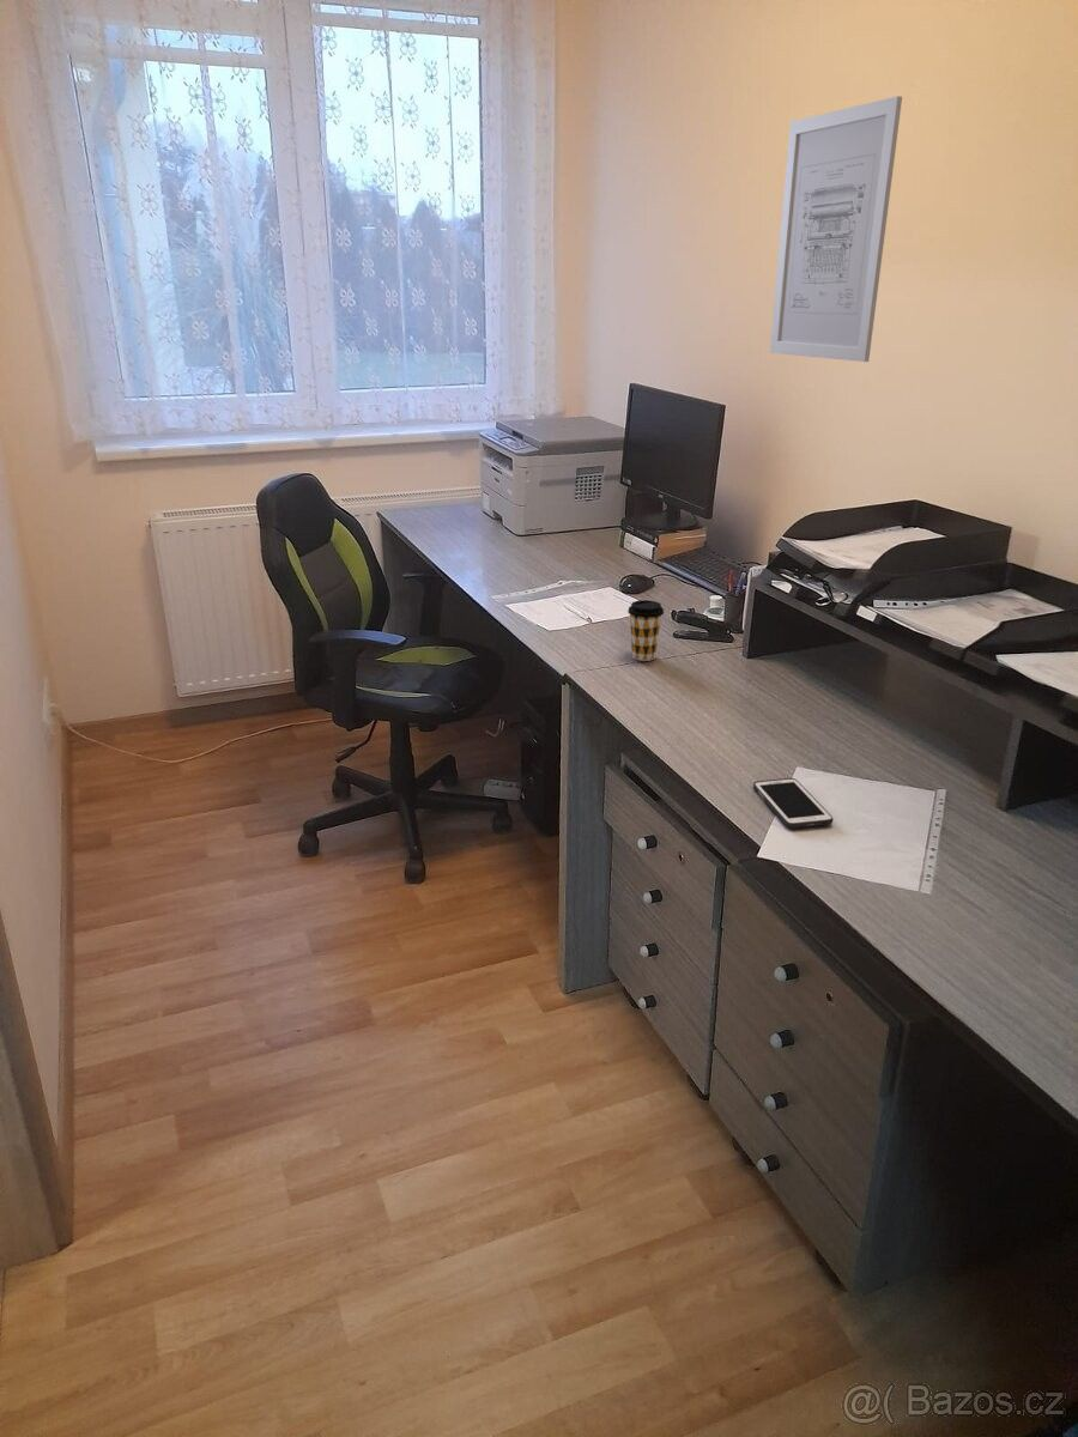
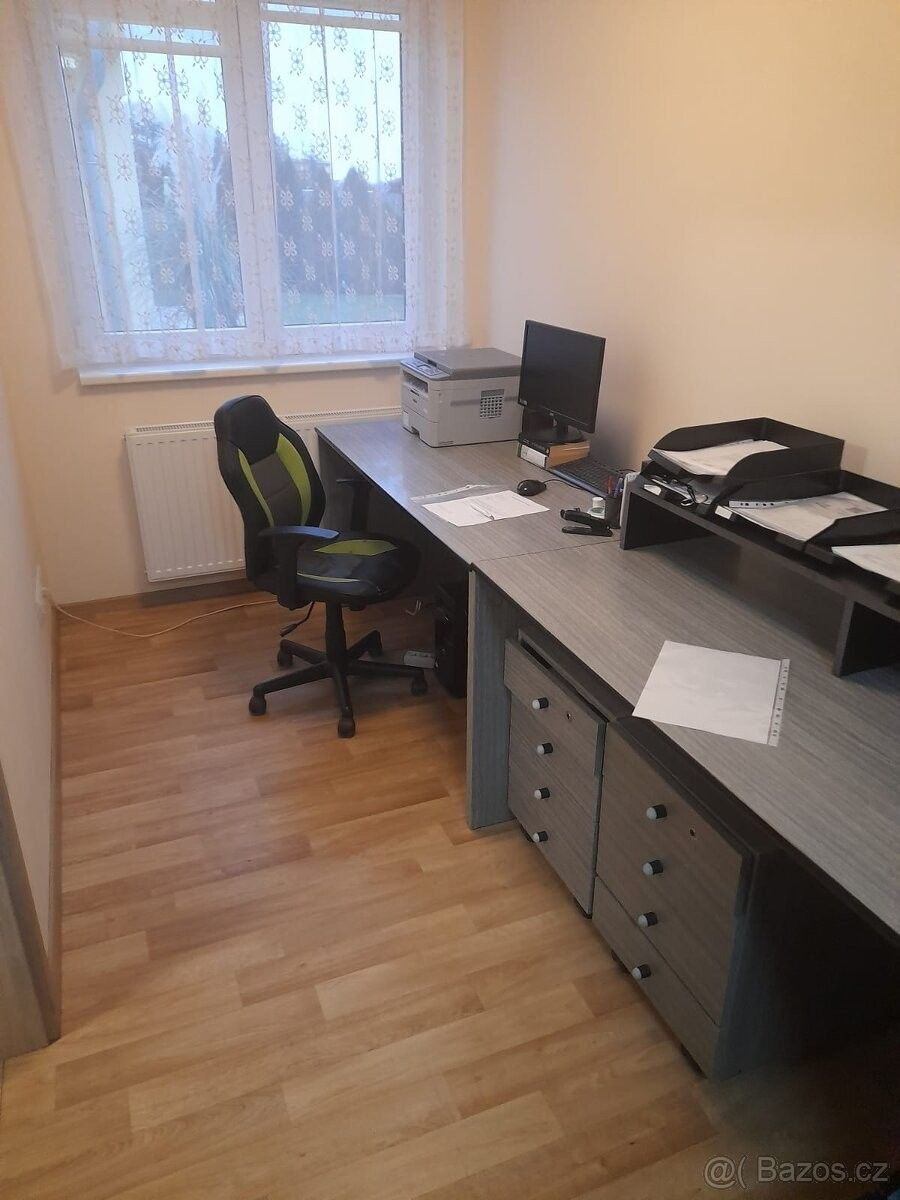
- cell phone [752,777,834,830]
- wall art [769,95,903,363]
- coffee cup [626,599,665,662]
